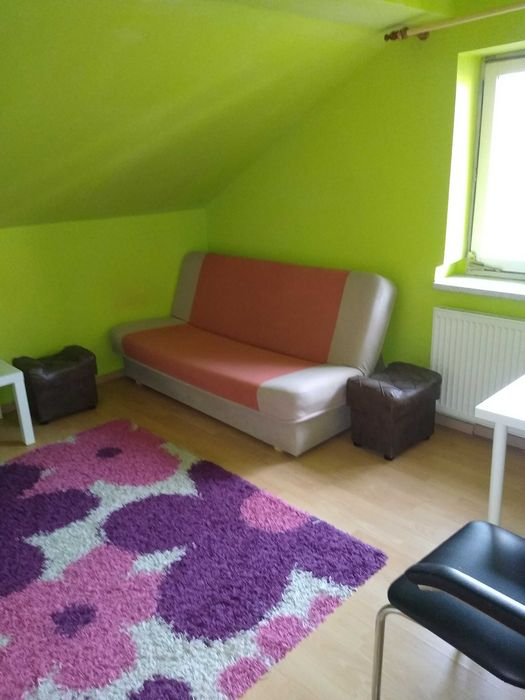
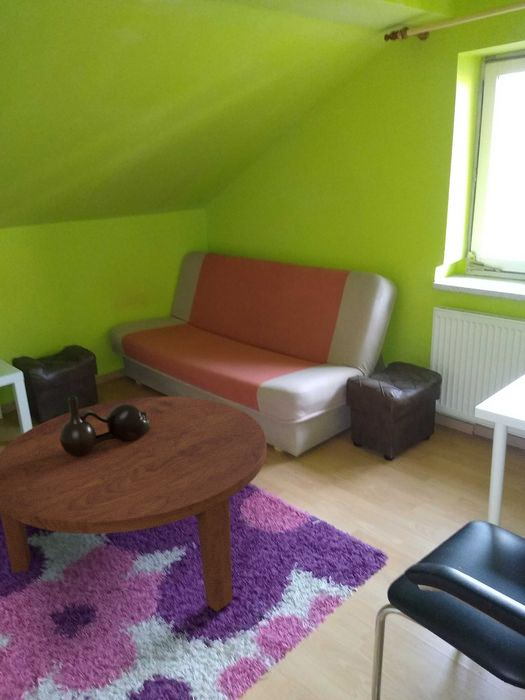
+ decorative vase [60,395,151,457]
+ coffee table [0,396,268,612]
